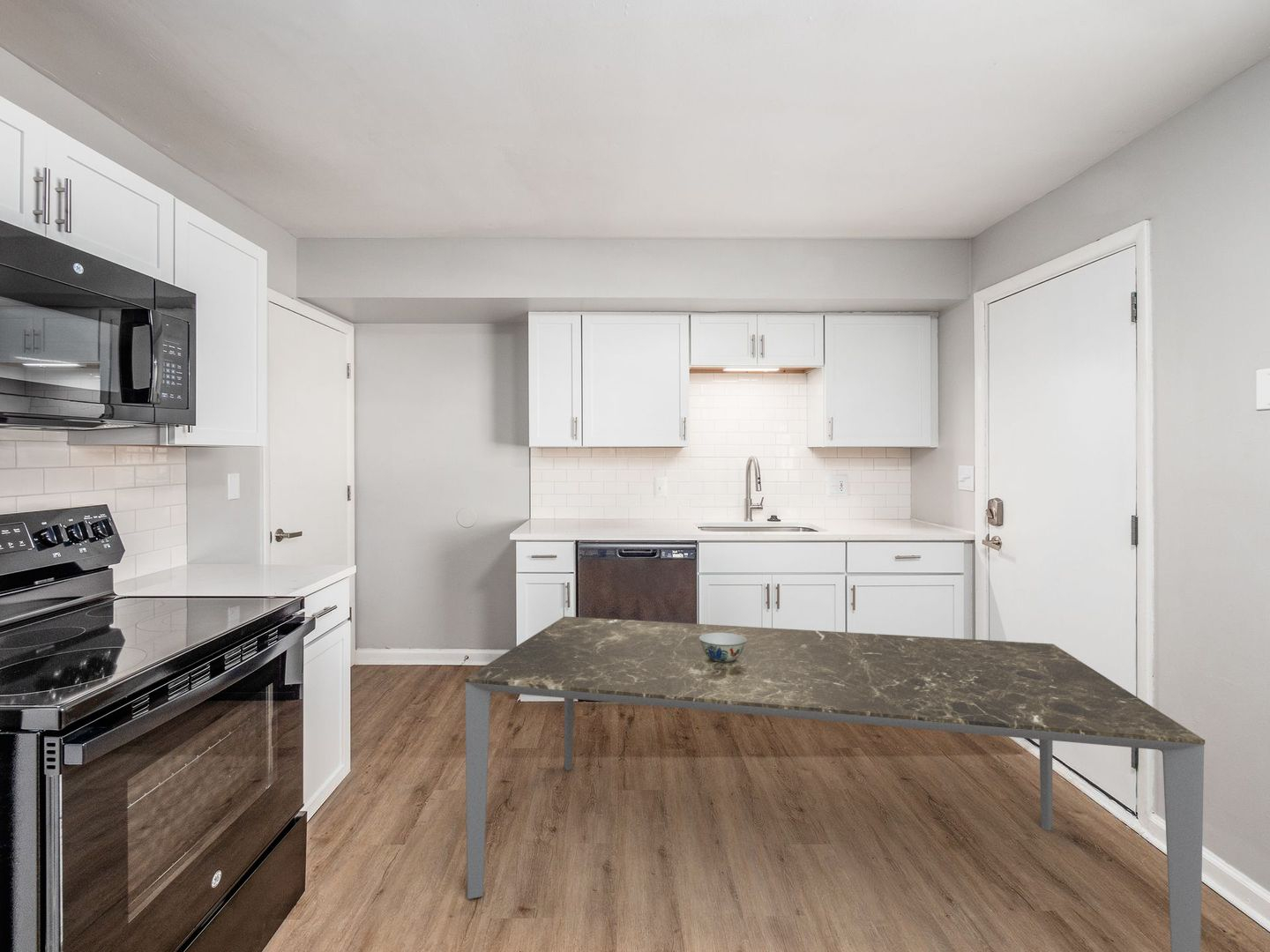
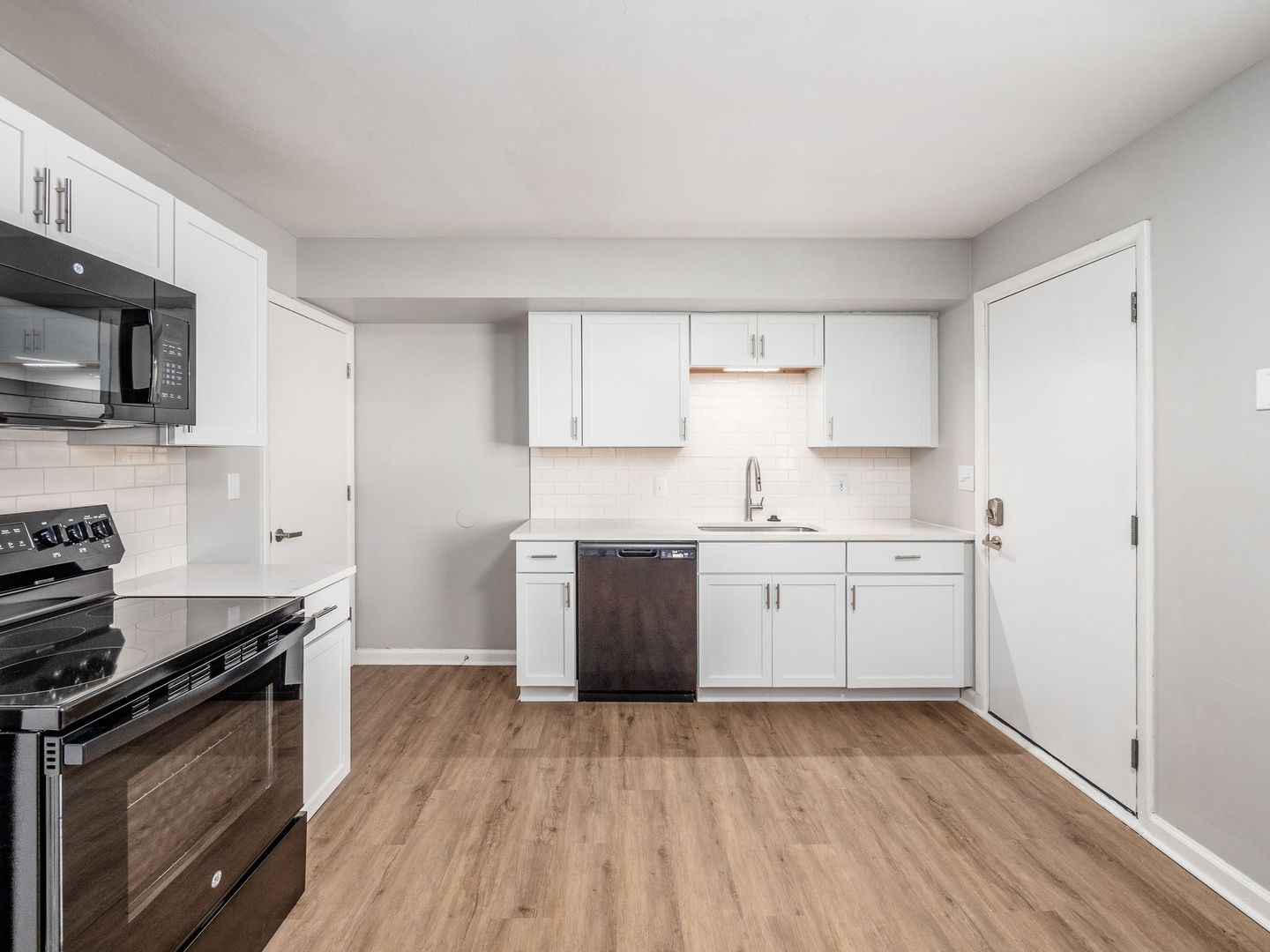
- chinaware [699,633,747,662]
- dining table [464,615,1206,952]
